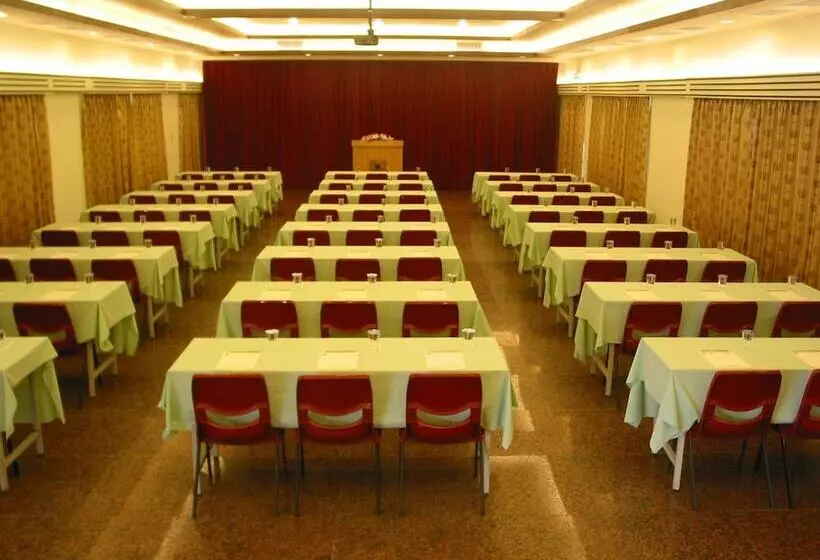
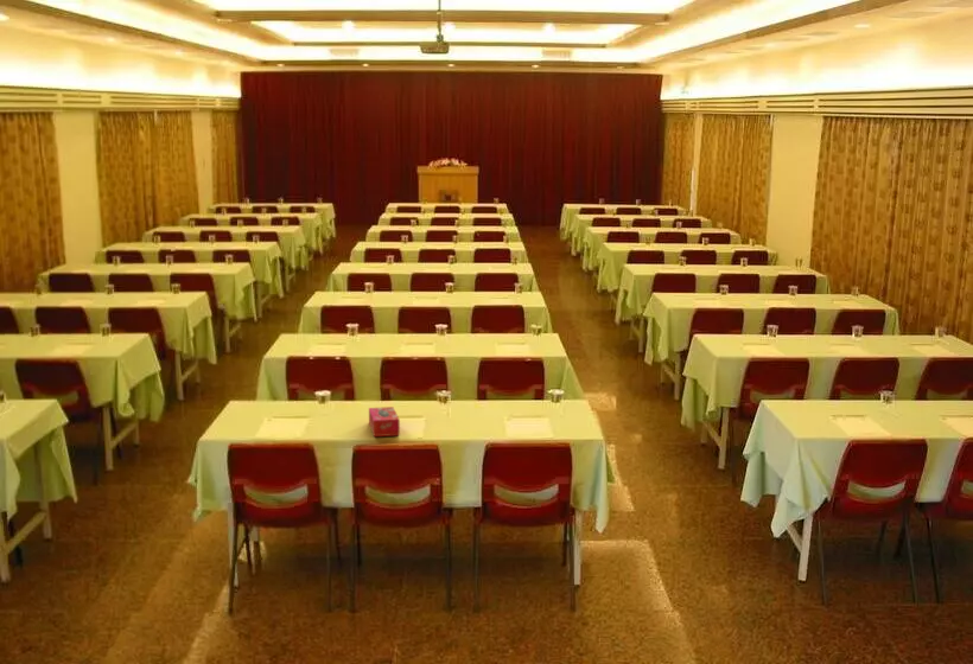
+ tissue box [368,406,401,438]
